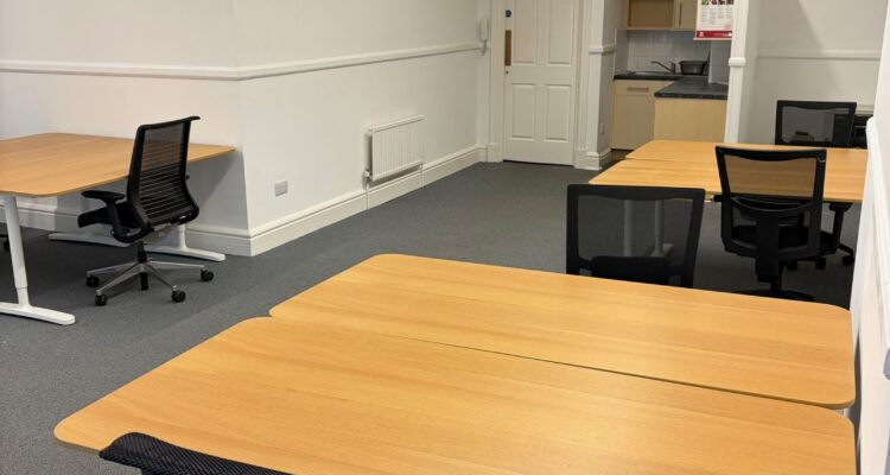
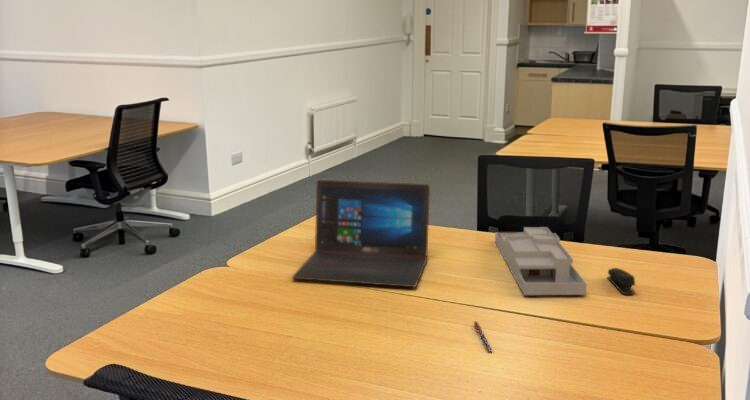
+ laptop [291,179,431,288]
+ desk organizer [494,226,588,296]
+ stapler [606,267,636,295]
+ pen [472,320,494,353]
